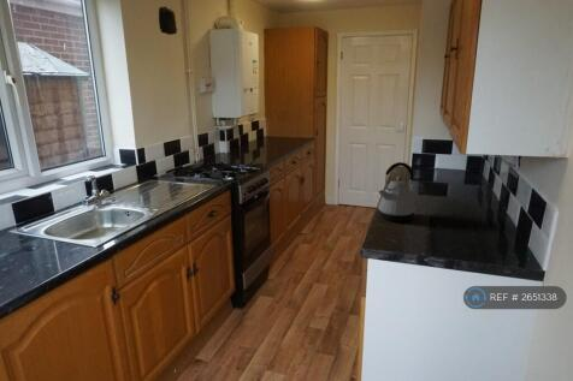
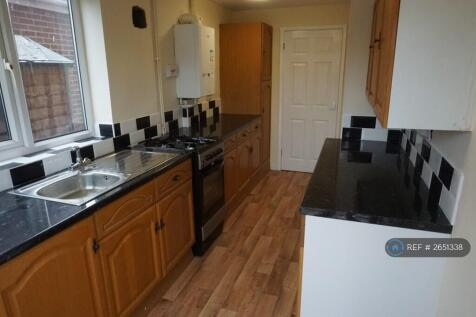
- kettle [377,161,417,222]
